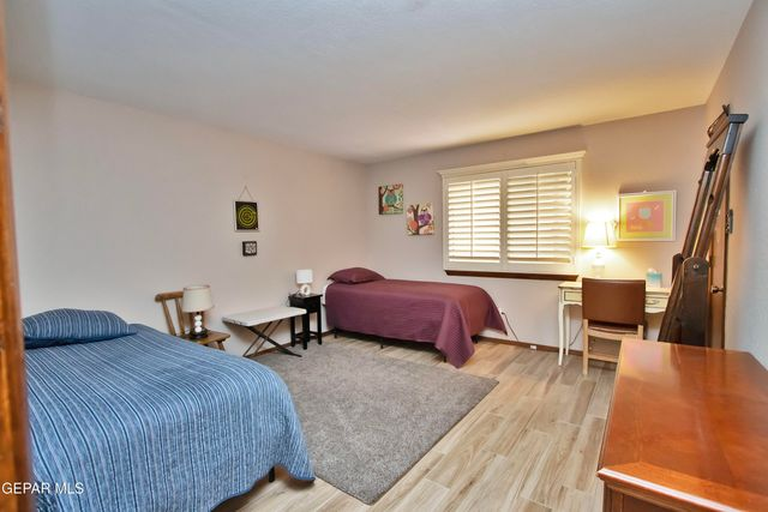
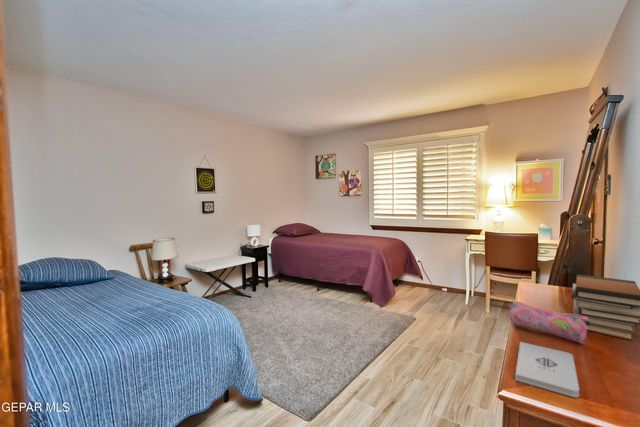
+ book stack [570,273,640,341]
+ notepad [514,341,580,398]
+ pencil case [509,300,590,345]
